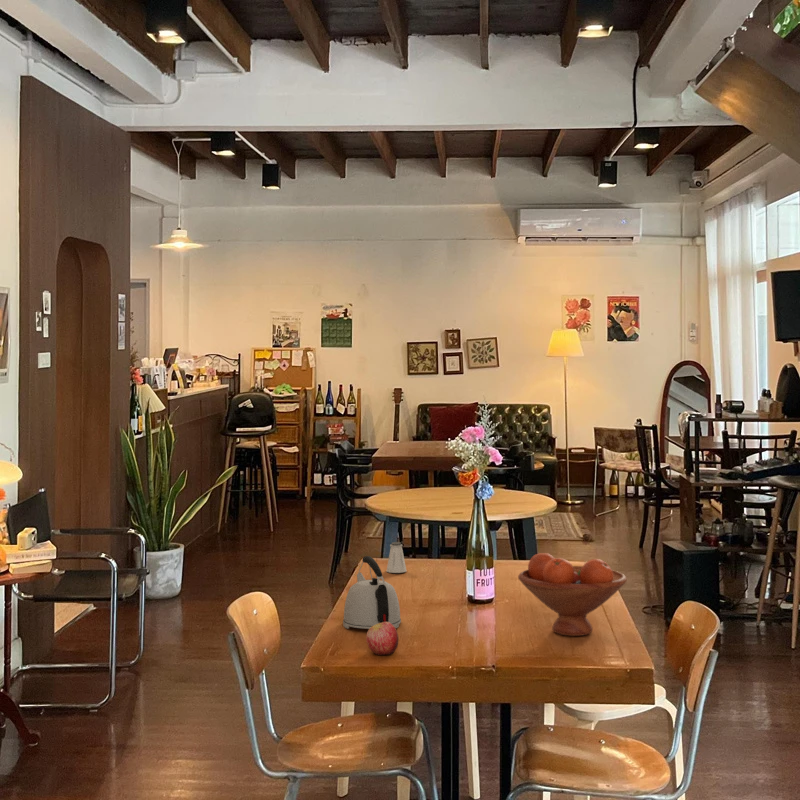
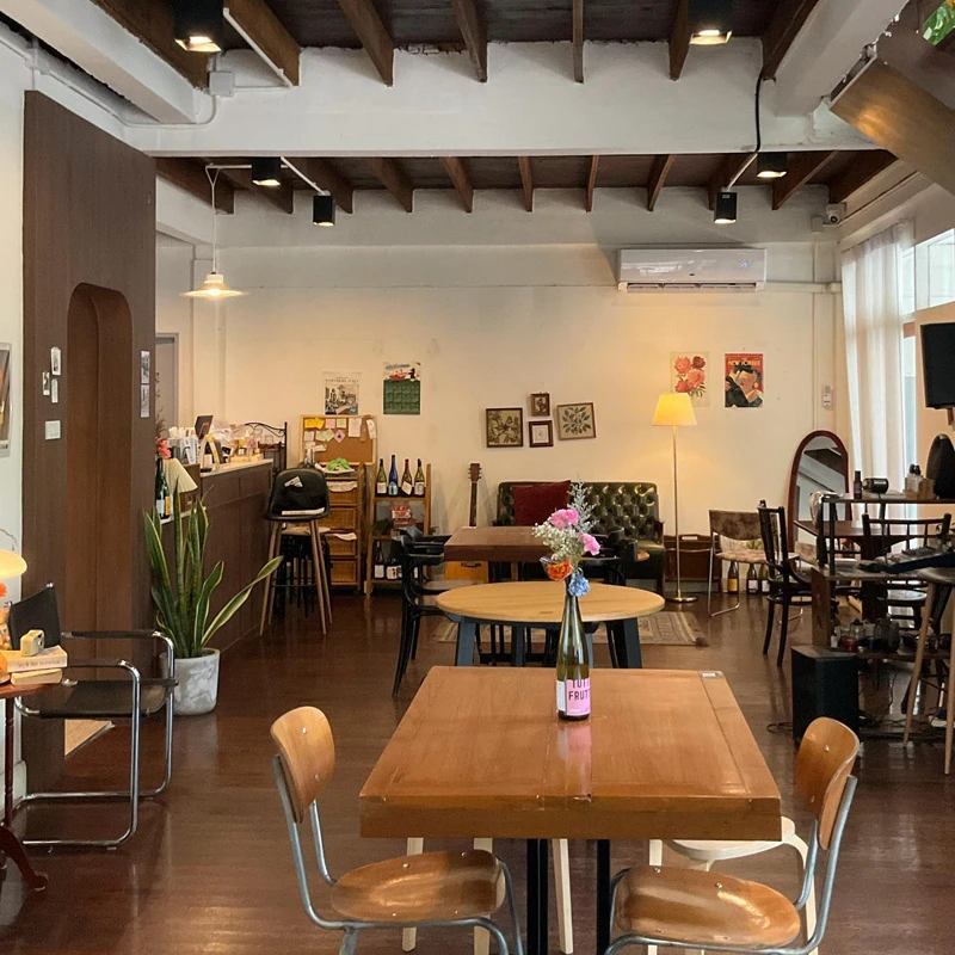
- kettle [342,555,402,630]
- saltshaker [385,541,407,574]
- fruit bowl [517,552,628,637]
- apple [365,622,399,656]
